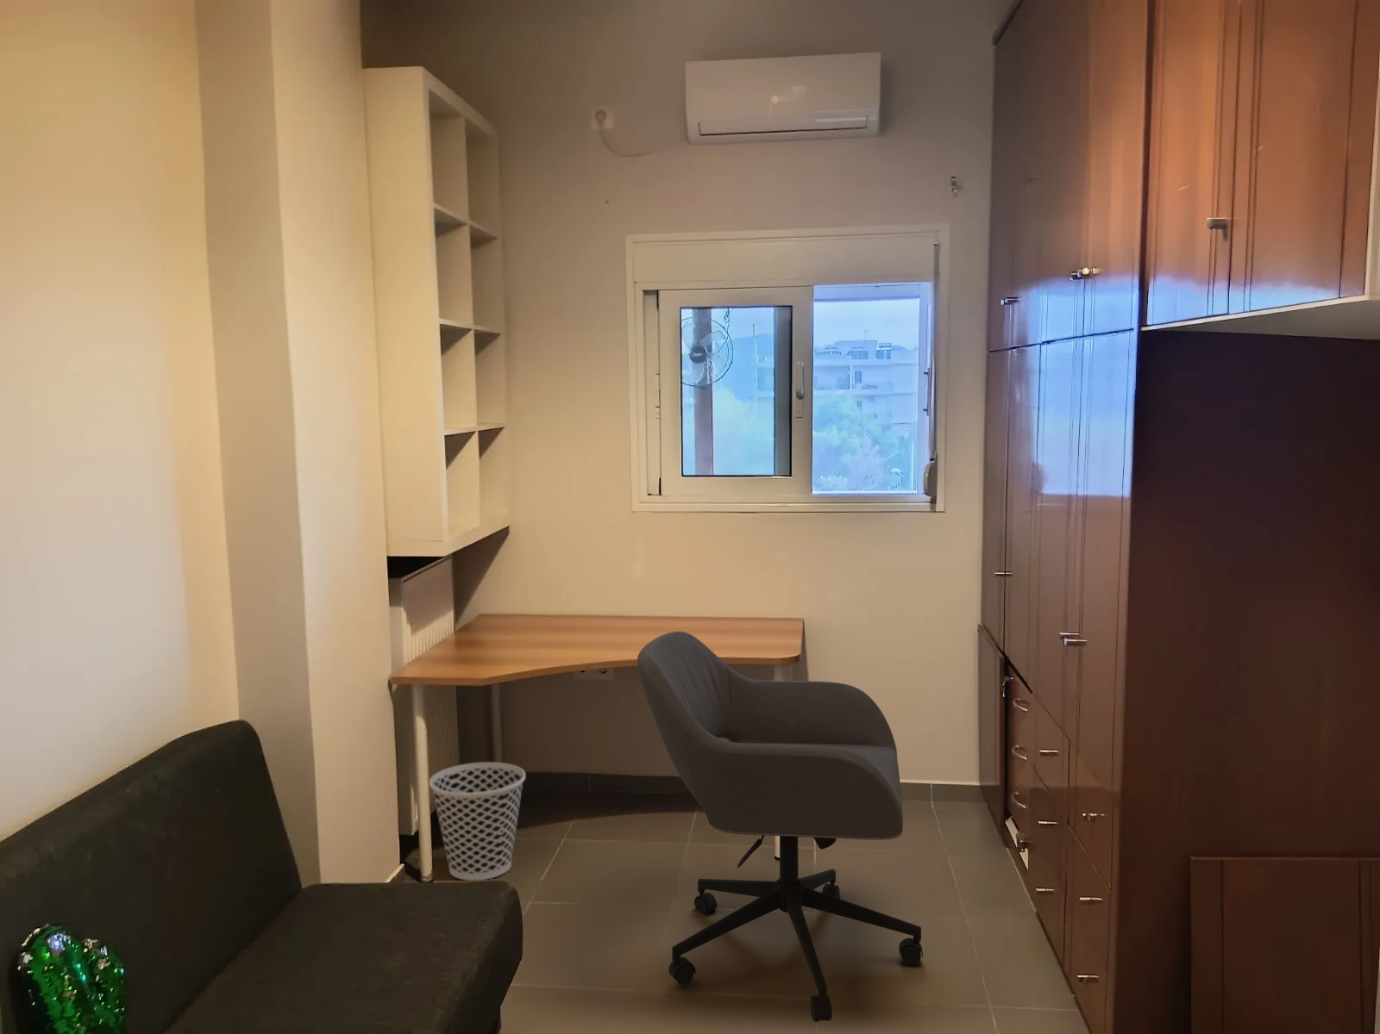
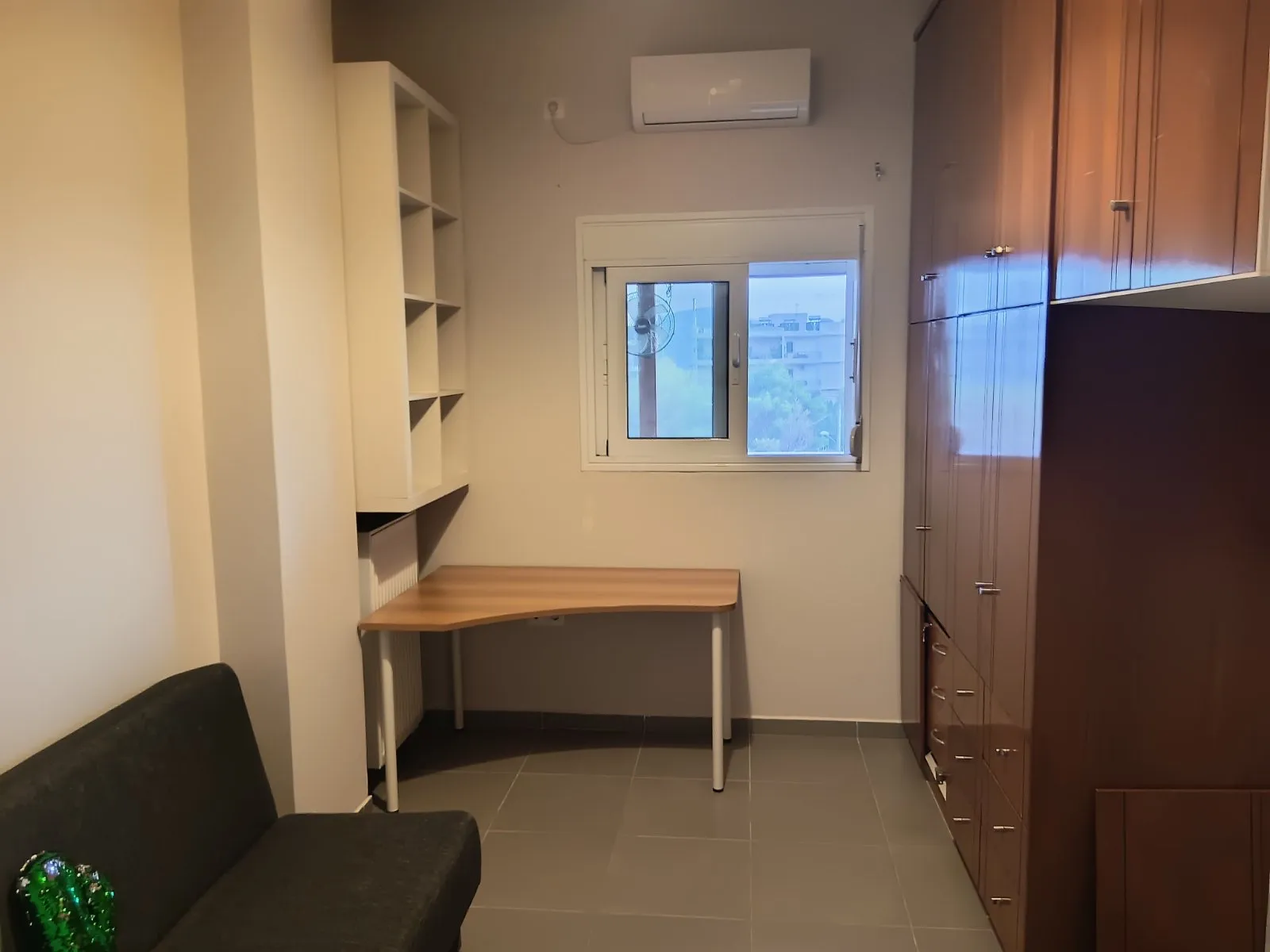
- office chair [637,631,924,1023]
- wastebasket [428,761,526,882]
